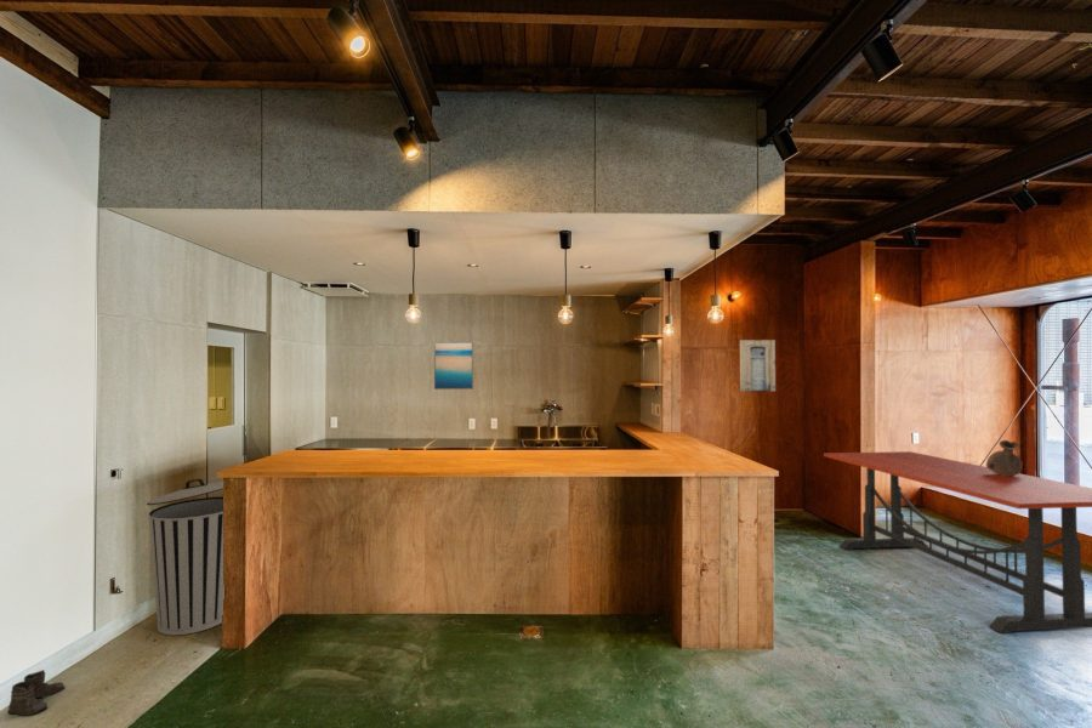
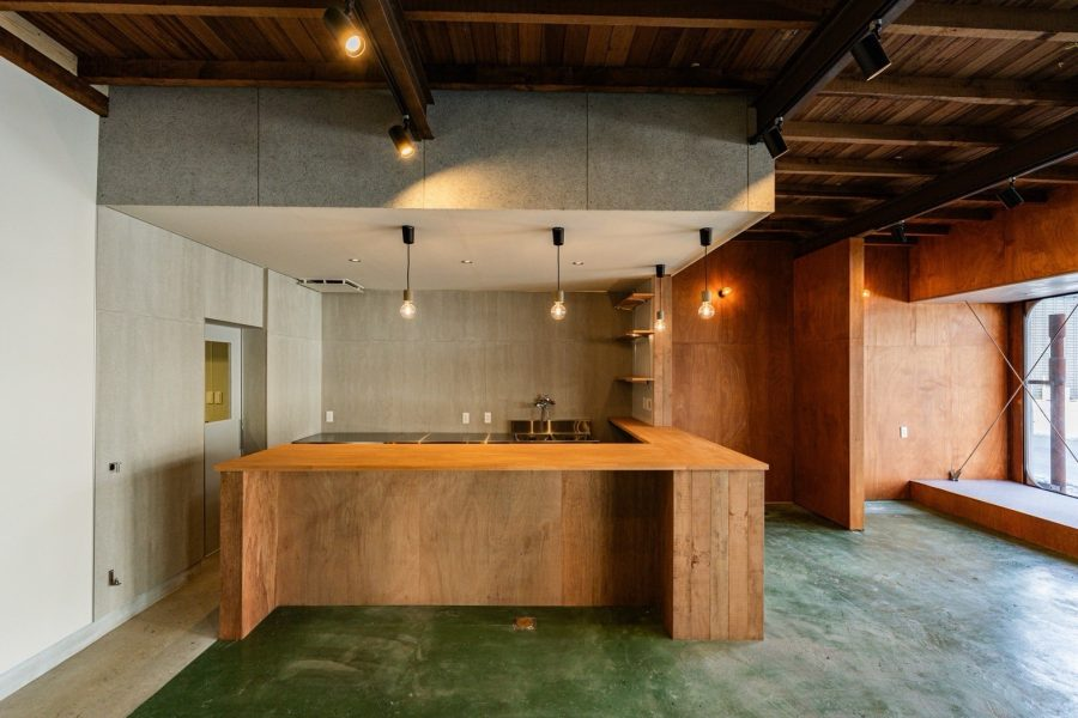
- boots [6,669,66,723]
- wall art [433,341,474,391]
- trash can [146,478,224,637]
- wall art [739,339,777,392]
- ceramic jug [985,439,1023,476]
- dining table [823,450,1092,635]
